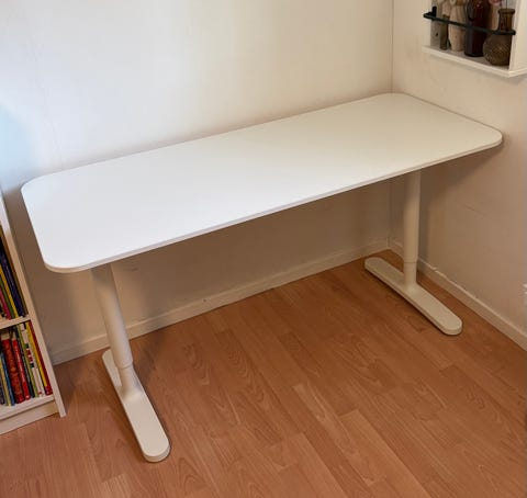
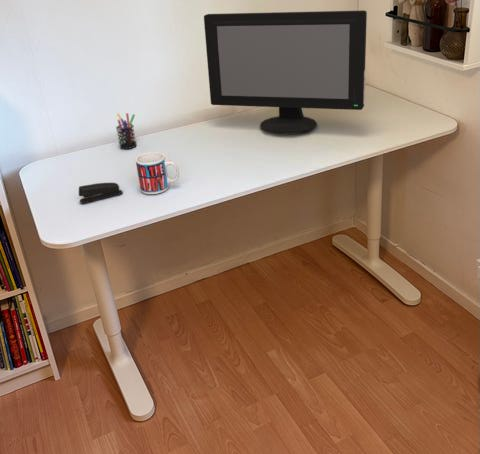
+ pen holder [115,112,138,150]
+ computer monitor [203,10,368,134]
+ stapler [78,182,124,204]
+ mug [135,151,180,195]
